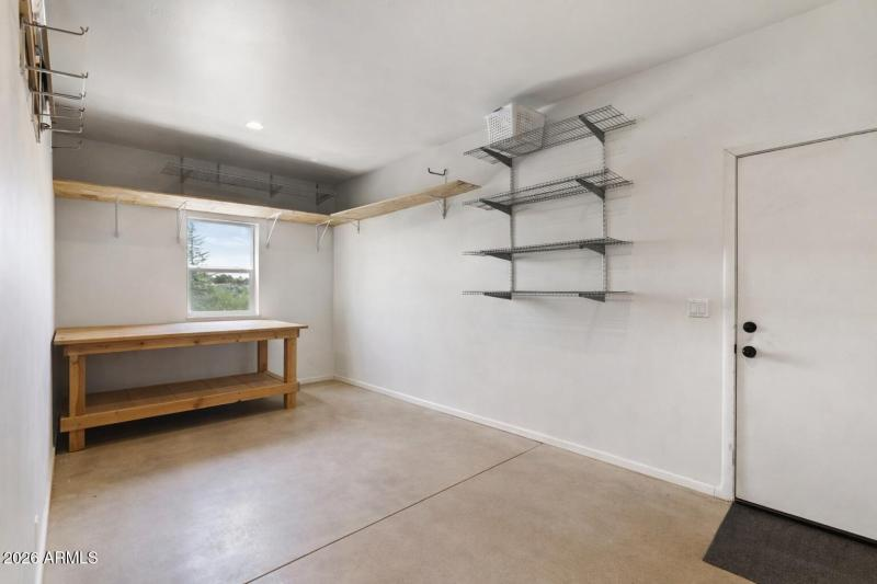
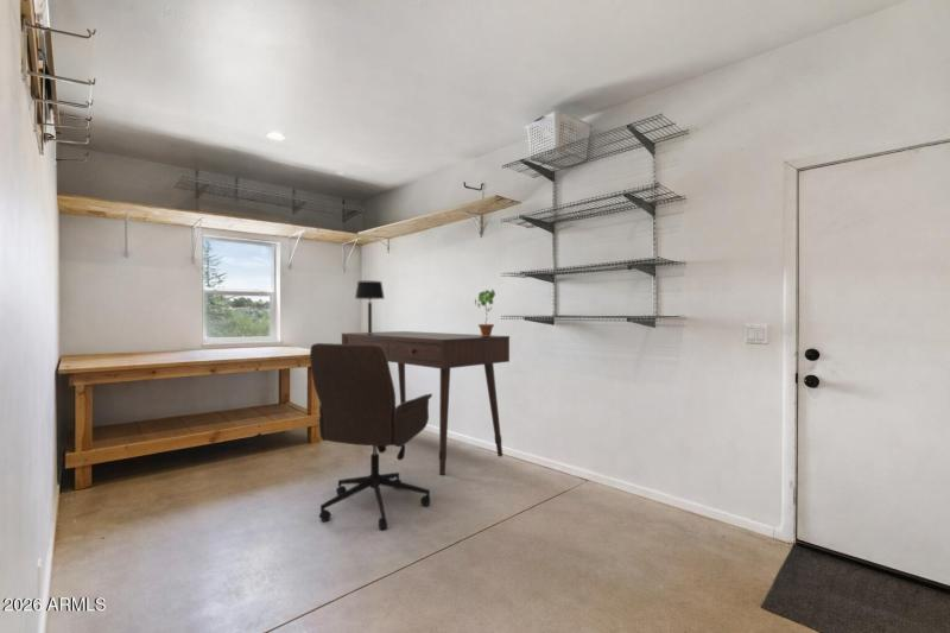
+ table lamp [354,280,386,334]
+ potted plant [474,289,496,336]
+ office chair [309,342,433,531]
+ desk [341,330,511,476]
